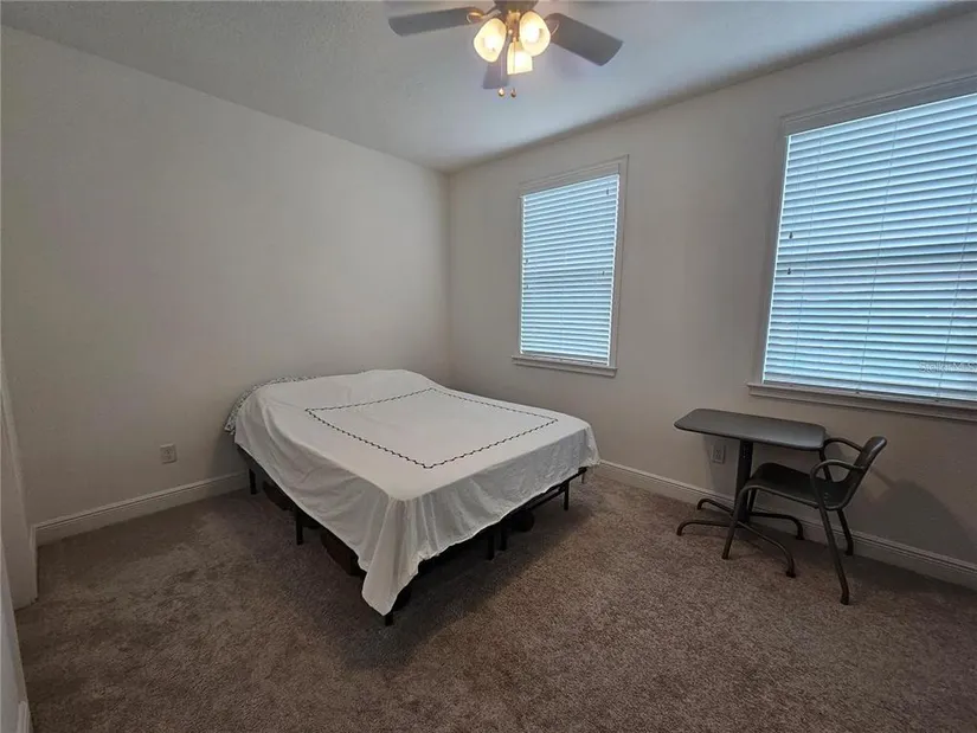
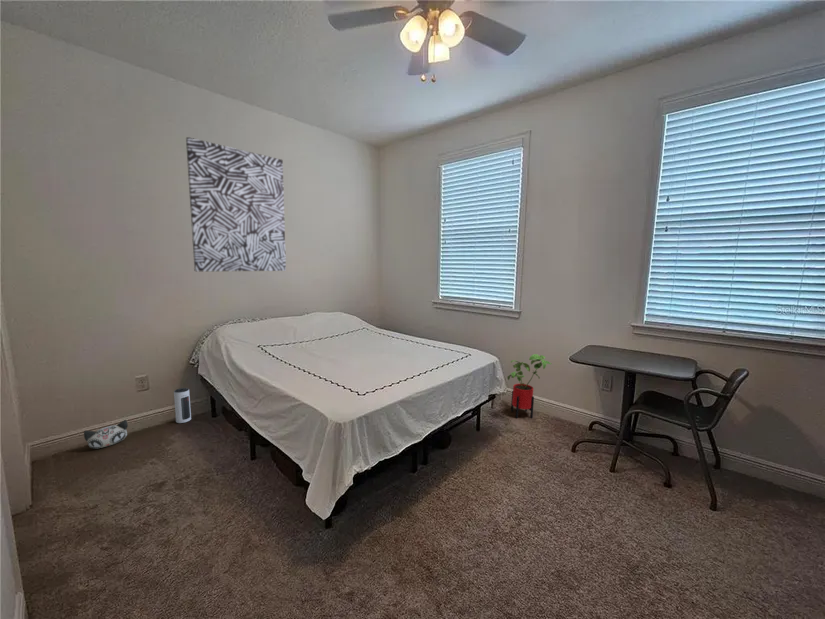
+ speaker [173,387,192,424]
+ wall art [185,136,287,272]
+ plush toy [83,419,129,450]
+ house plant [506,353,552,419]
